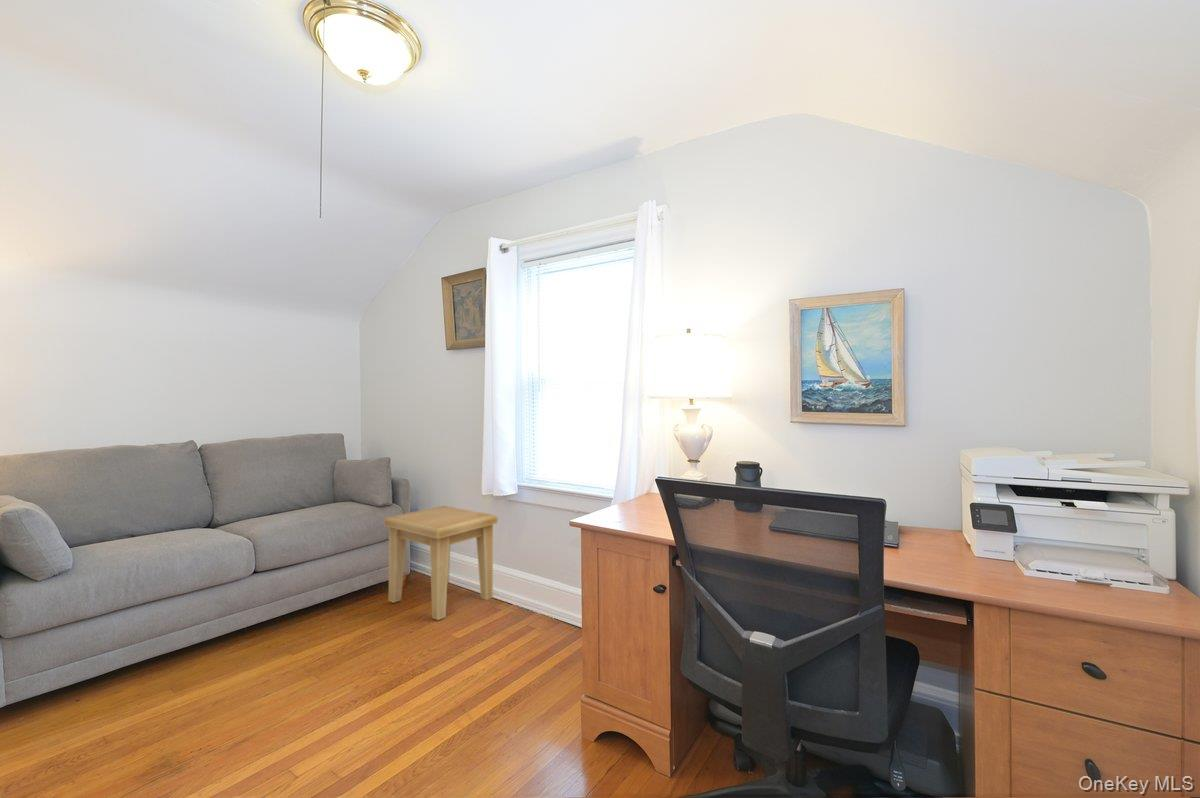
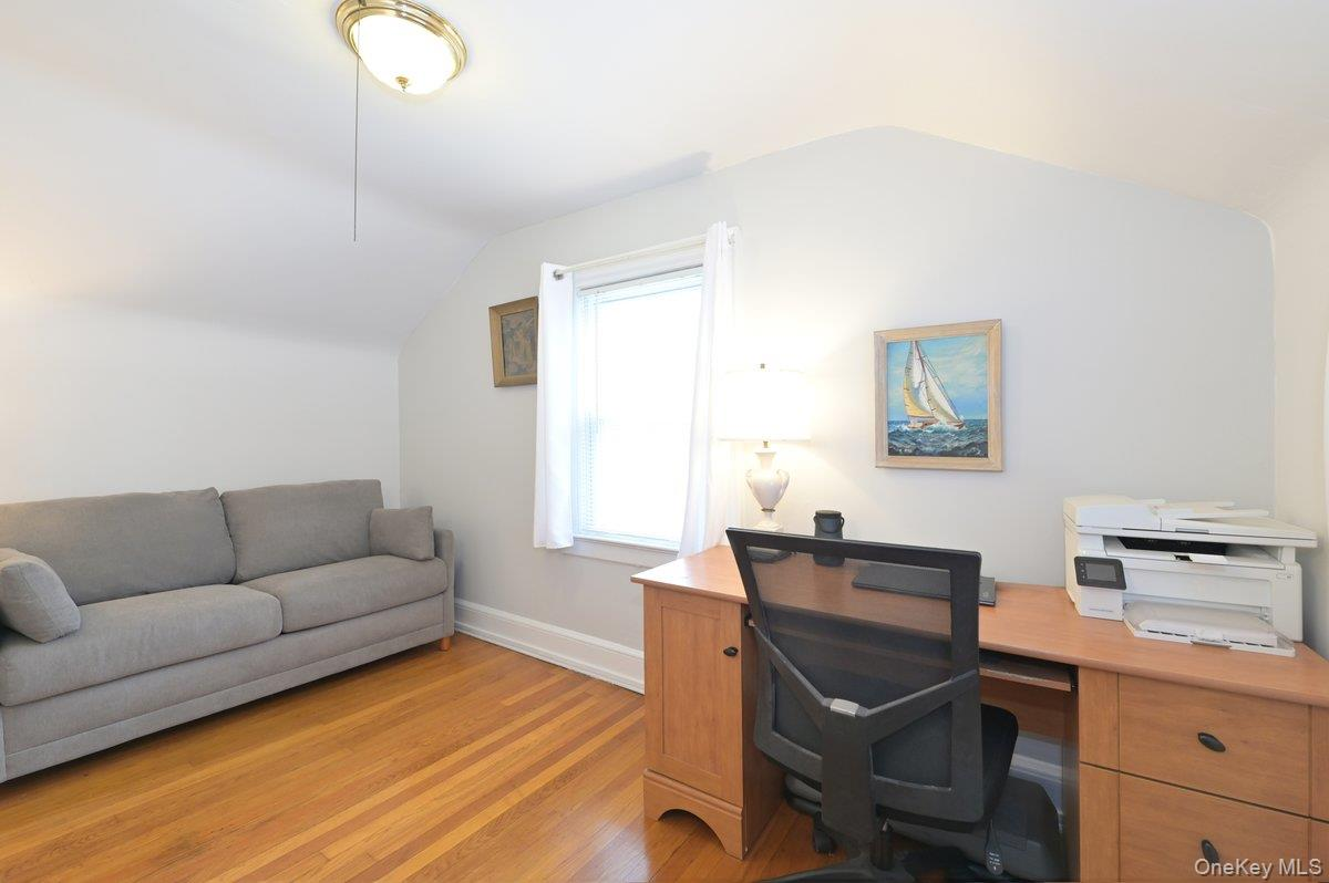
- side table [383,505,499,621]
